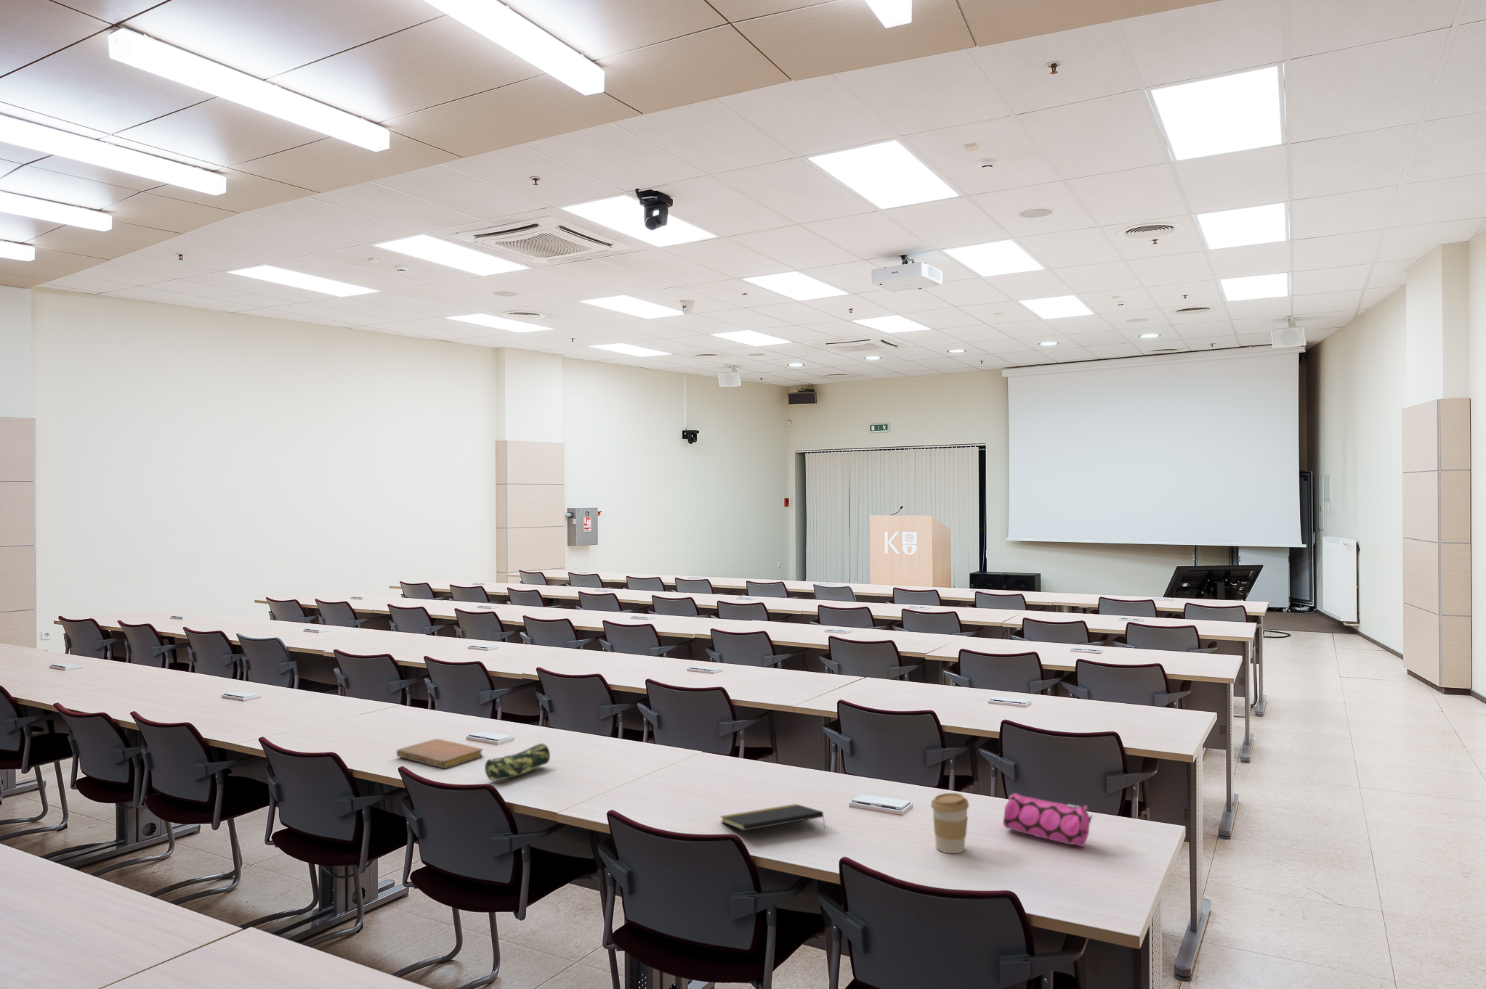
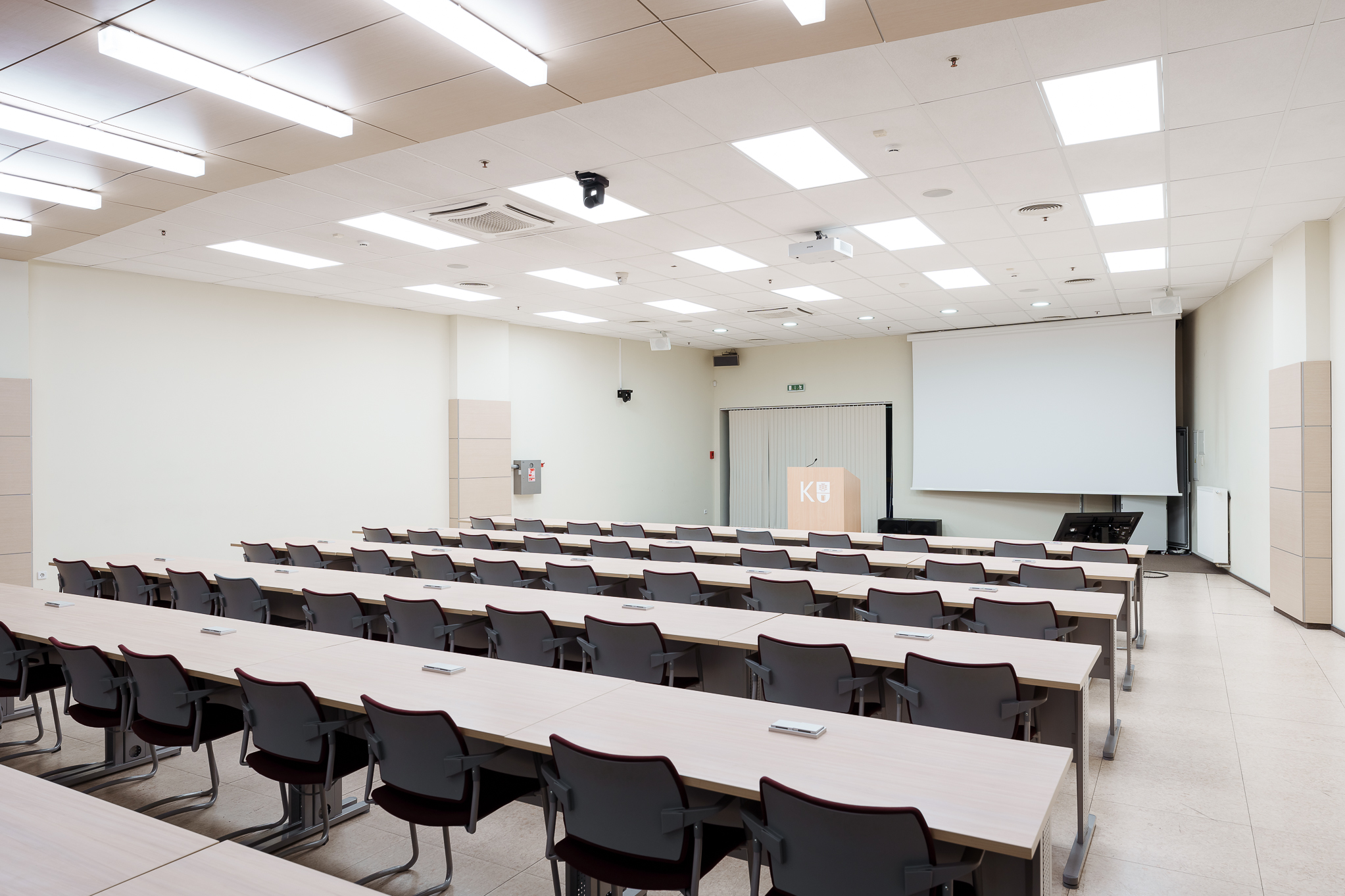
- pencil case [484,743,551,783]
- coffee cup [930,793,970,854]
- notebook [396,738,483,769]
- notepad [720,804,826,831]
- pencil case [1002,793,1093,848]
